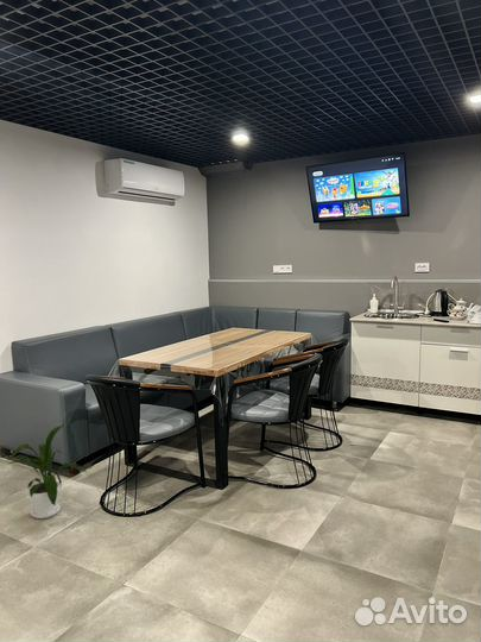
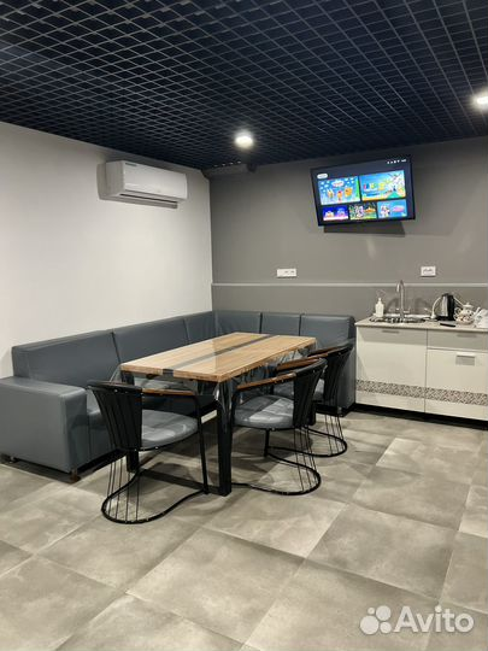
- house plant [7,424,89,520]
